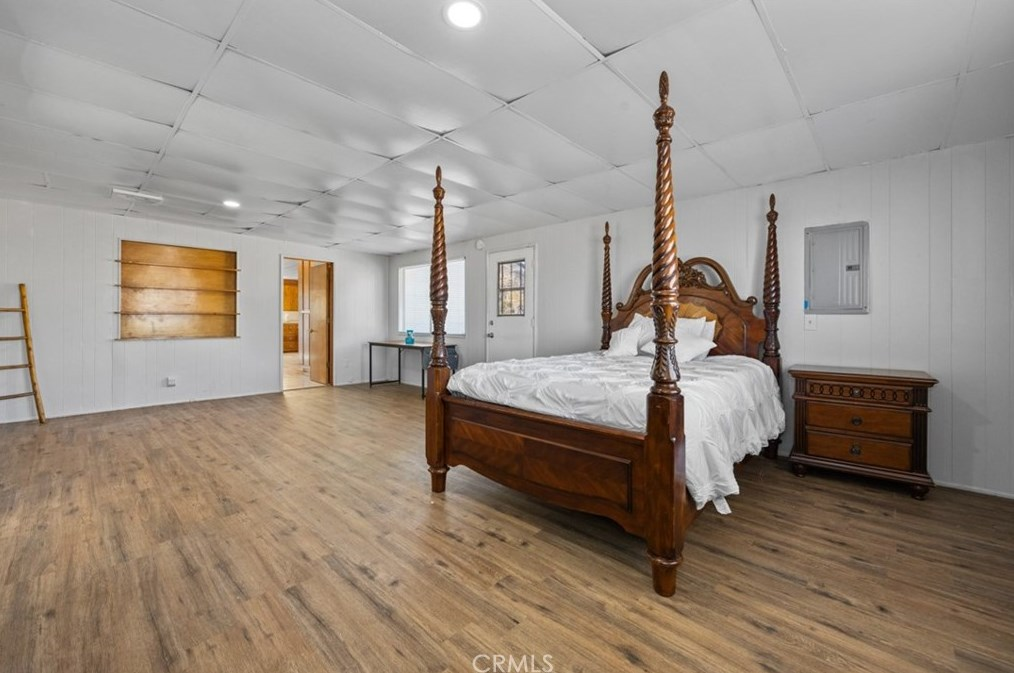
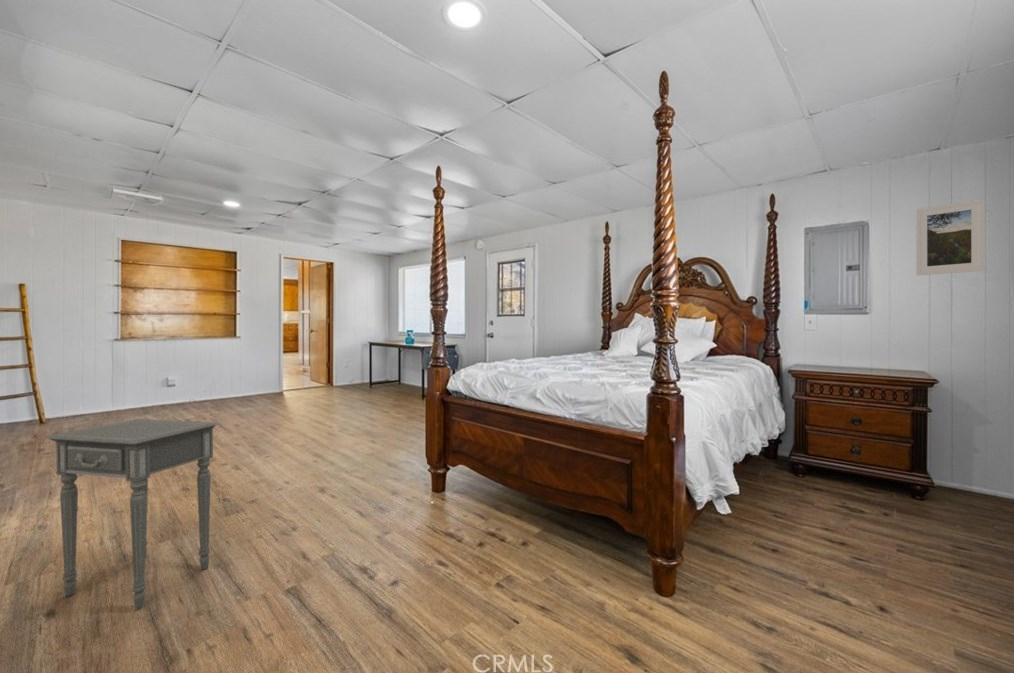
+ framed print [915,198,985,277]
+ side table [44,418,218,609]
